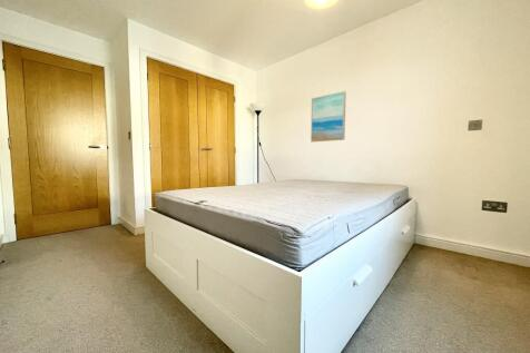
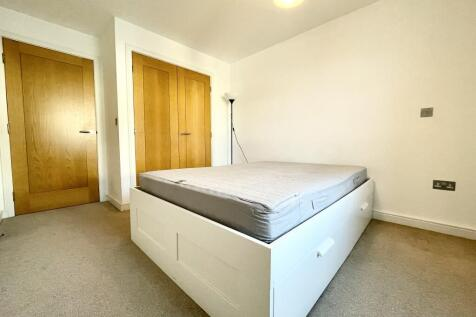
- wall art [310,90,347,143]
